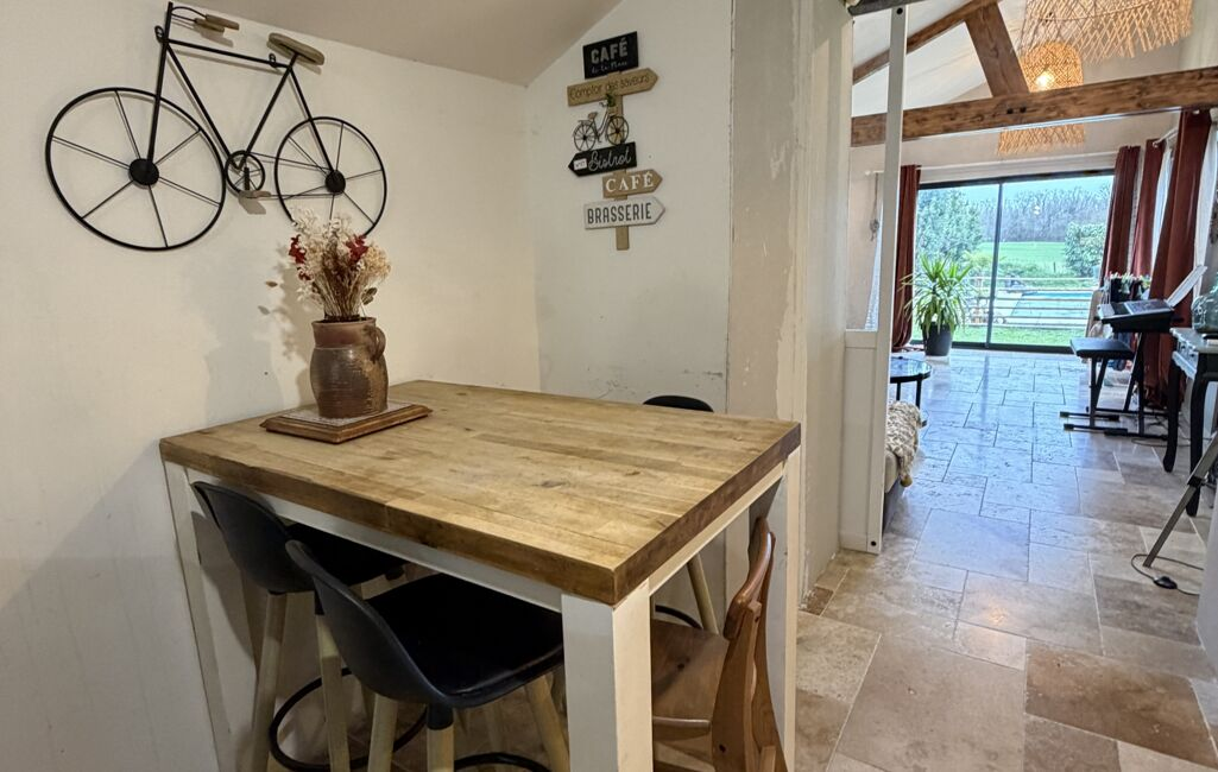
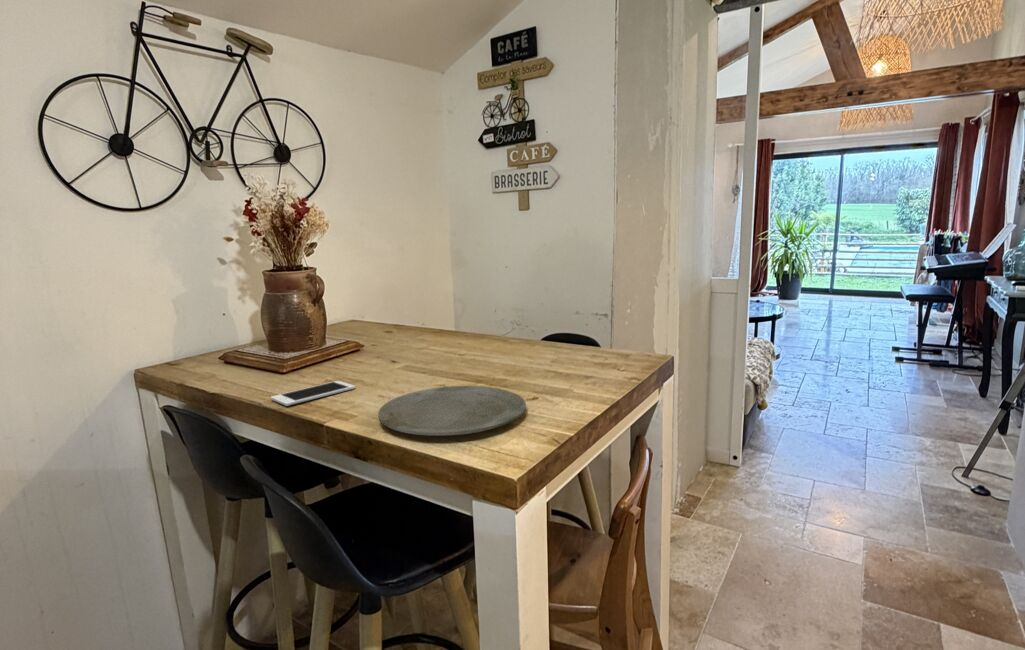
+ cell phone [270,380,356,407]
+ plate [377,385,527,437]
